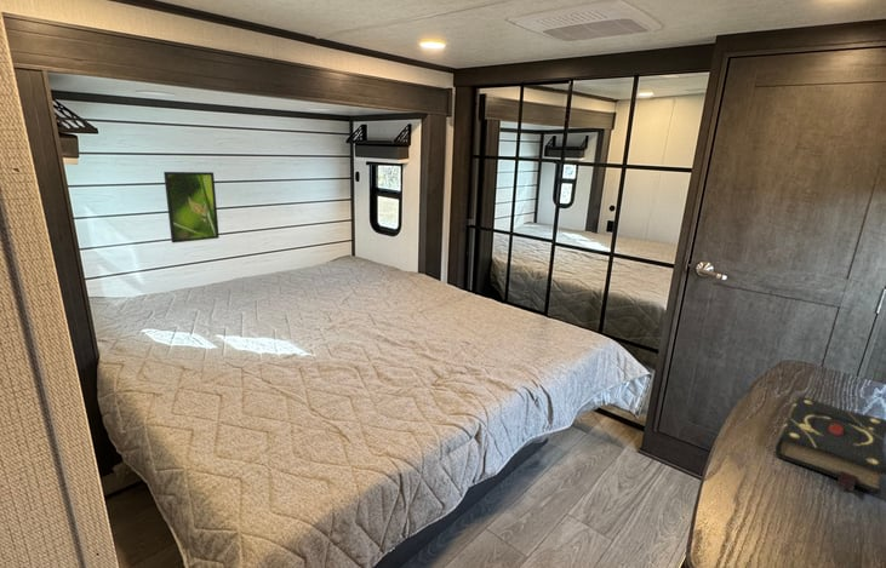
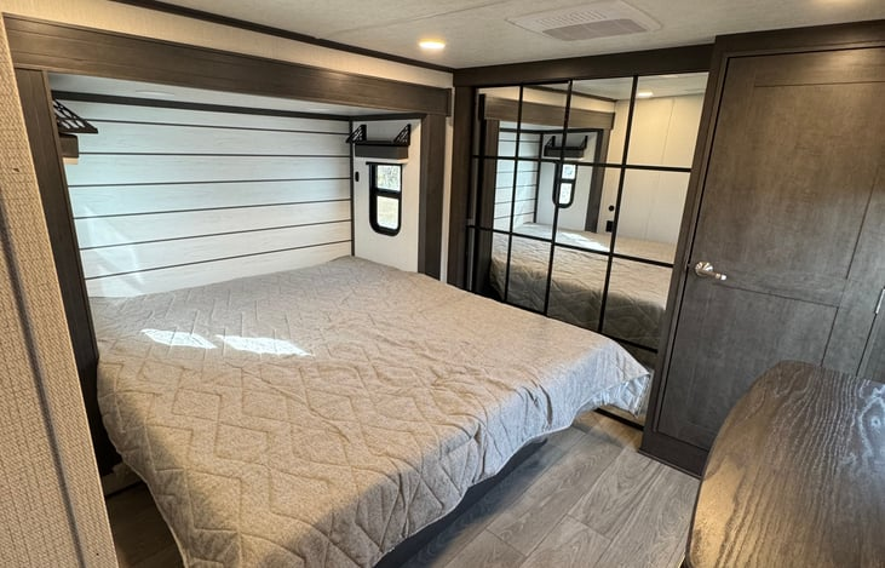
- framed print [162,171,221,245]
- book [774,395,886,497]
